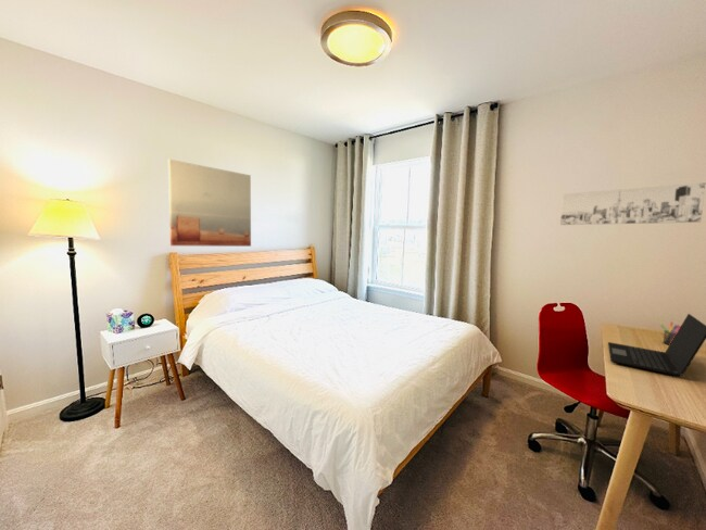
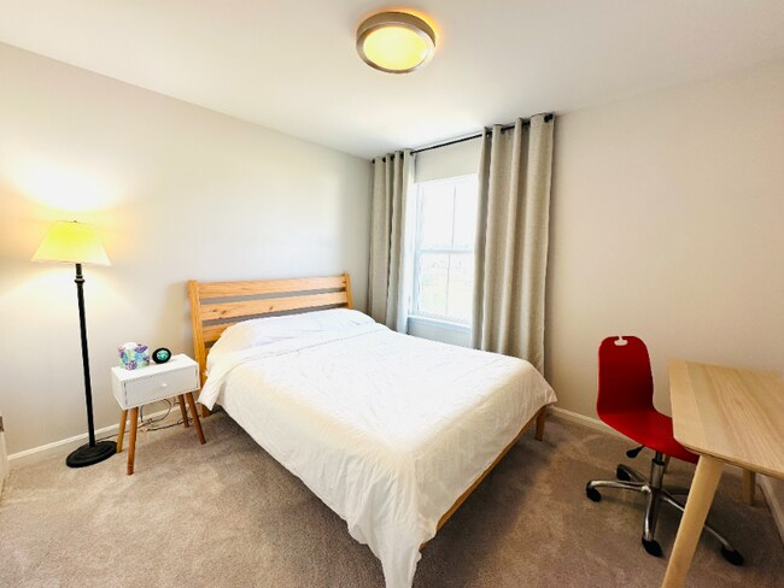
- wall art [559,181,706,226]
- laptop [607,313,706,377]
- wall art [167,159,252,248]
- pen holder [659,320,681,345]
